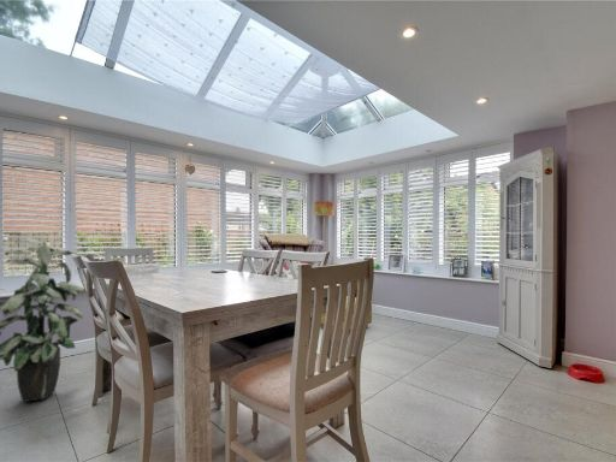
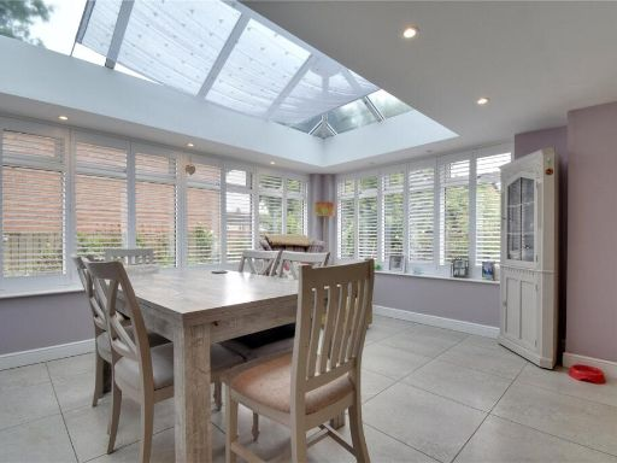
- indoor plant [0,237,85,403]
